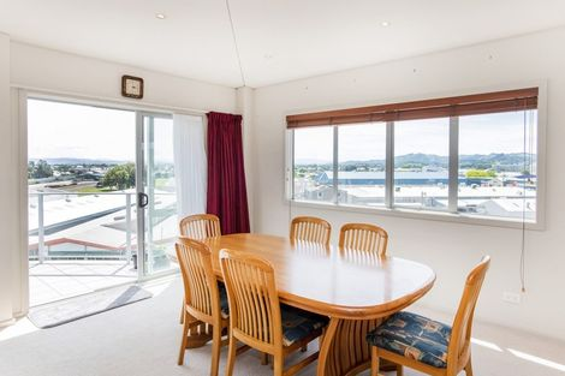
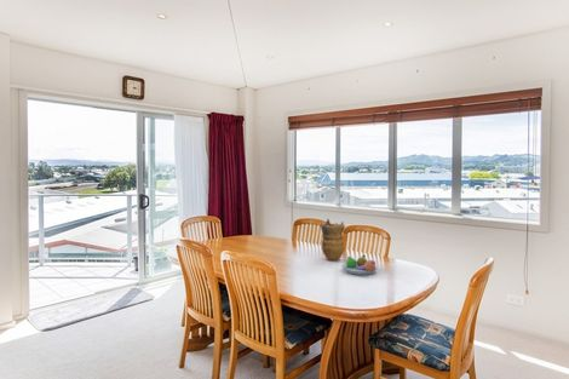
+ fruit bowl [340,254,379,276]
+ vase [320,218,346,262]
